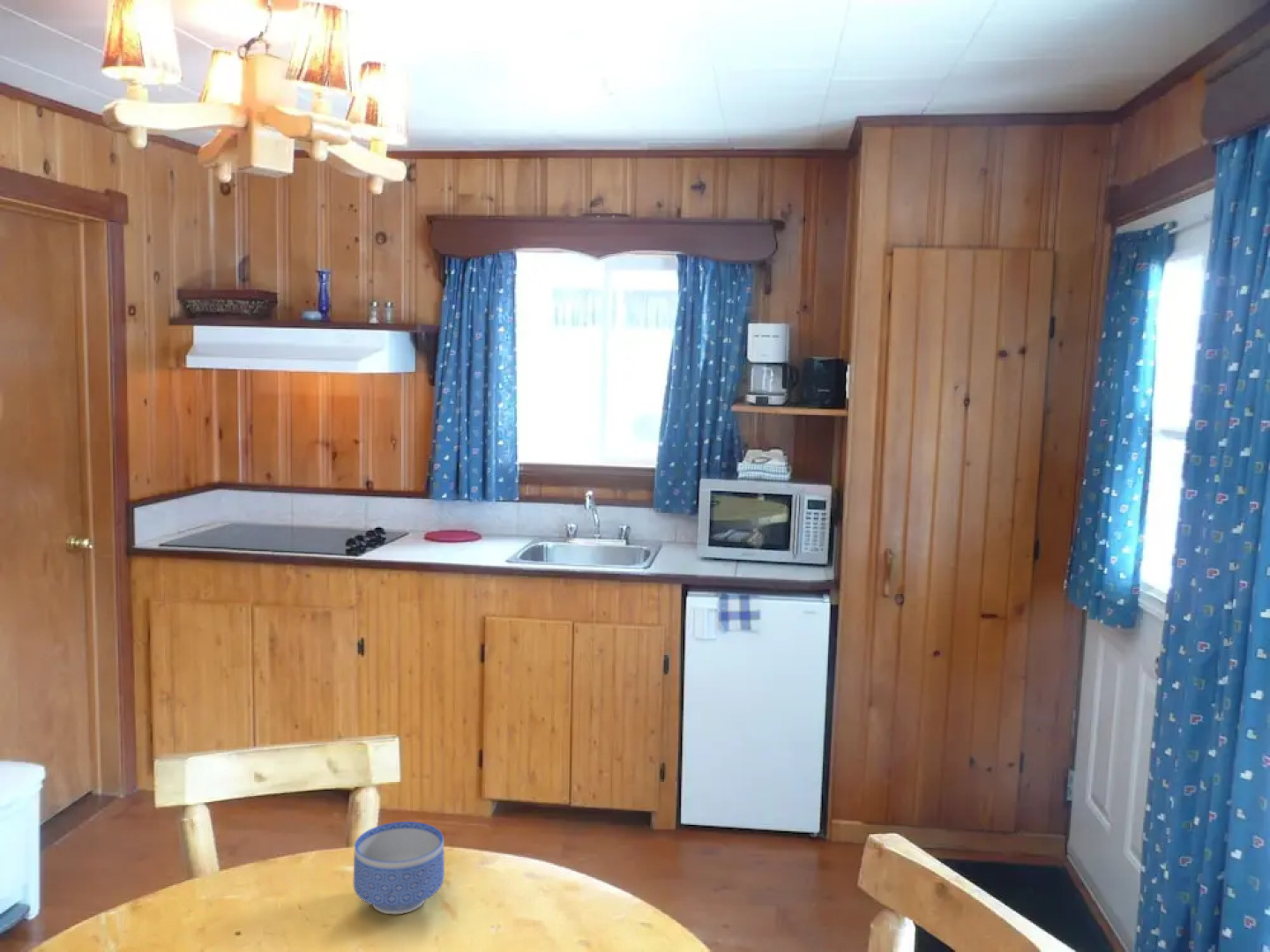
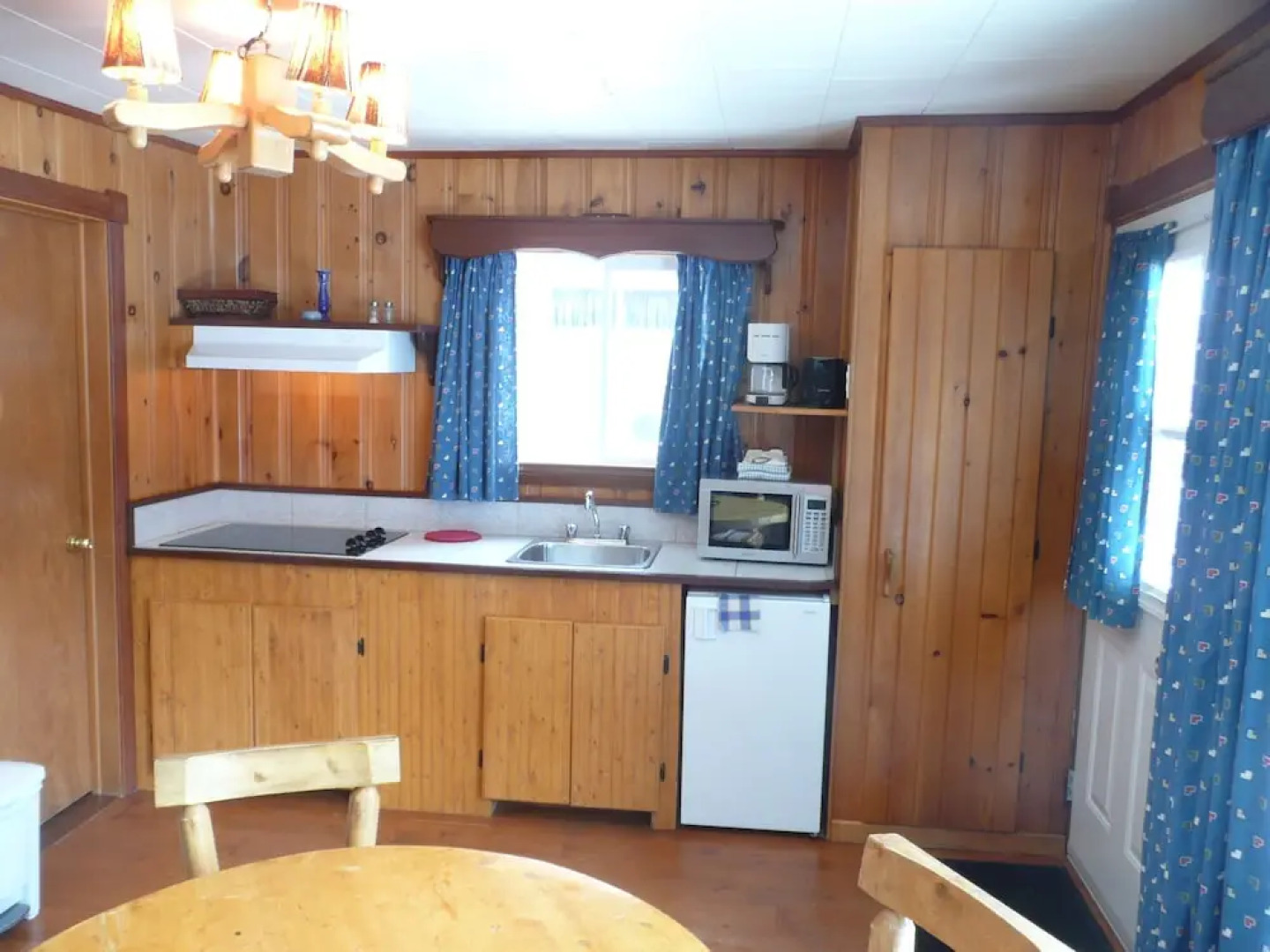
- bowl [353,821,445,915]
